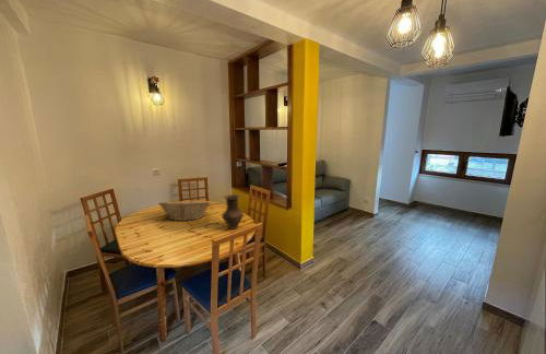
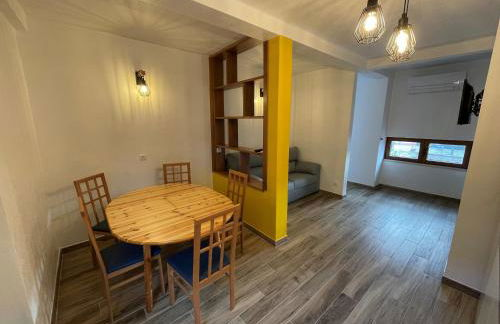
- fruit basket [157,197,212,222]
- vase [221,193,245,231]
